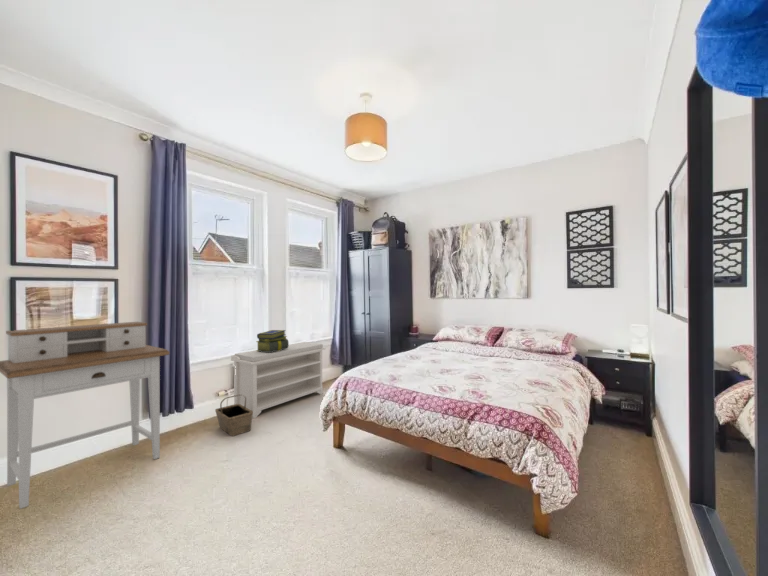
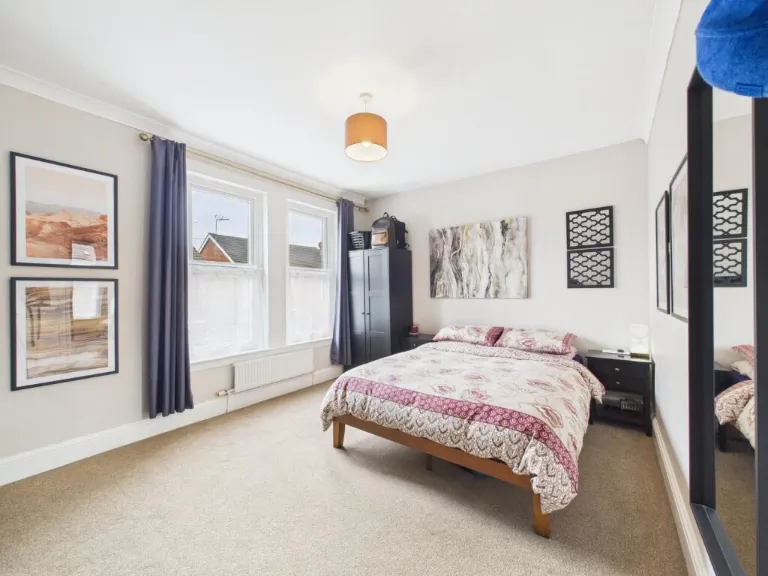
- bench [230,341,327,419]
- stack of books [255,329,290,352]
- desk [0,321,171,510]
- basket [214,394,253,437]
